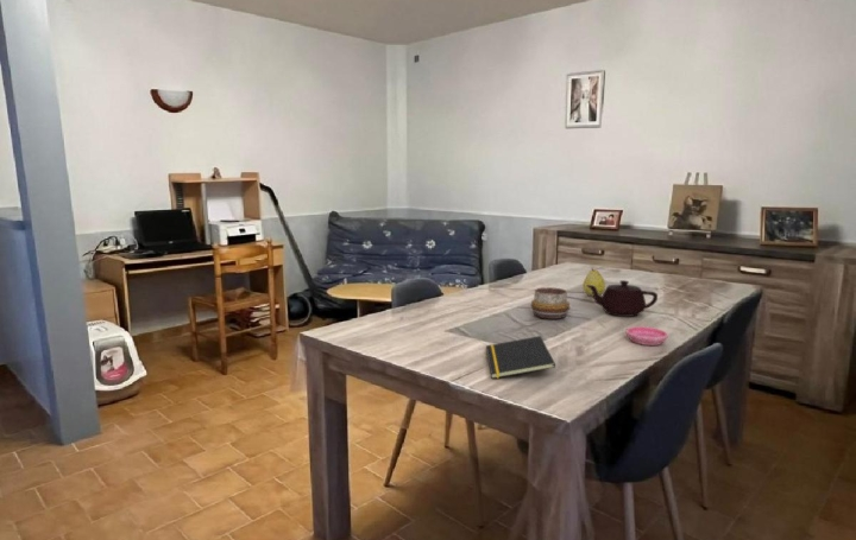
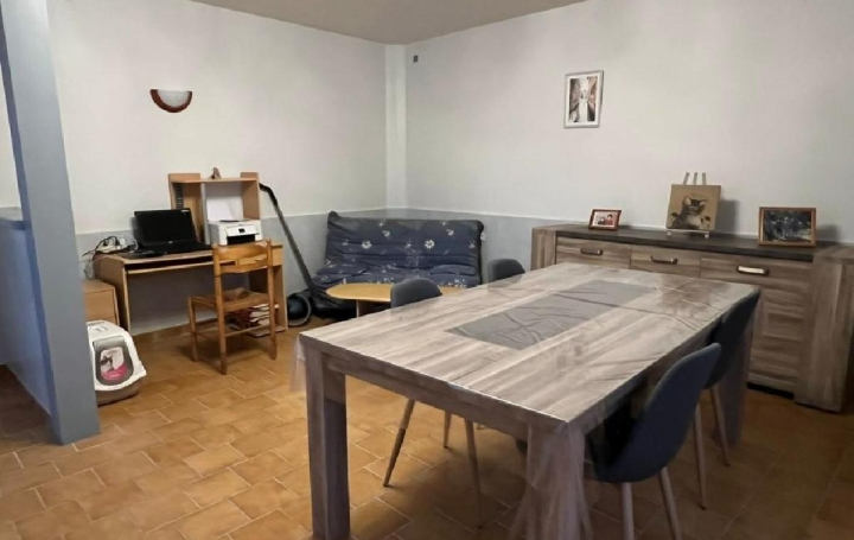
- saucer [624,325,669,347]
- teapot [586,279,659,318]
- notepad [485,335,556,380]
- fruit [581,267,606,298]
- decorative bowl [529,286,571,320]
